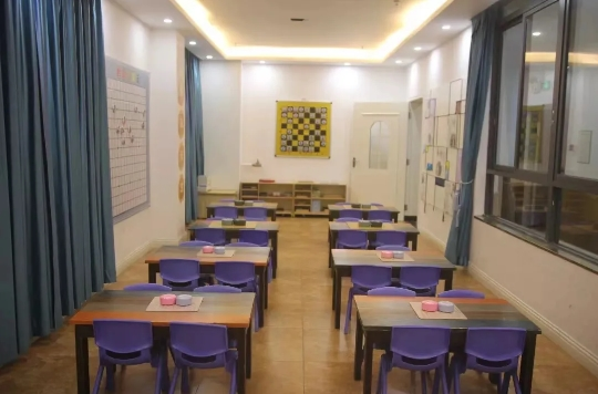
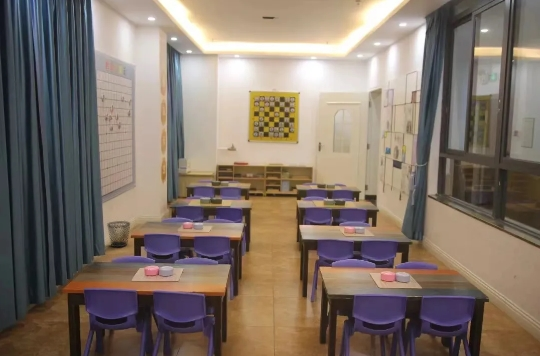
+ wastebasket [106,220,131,248]
